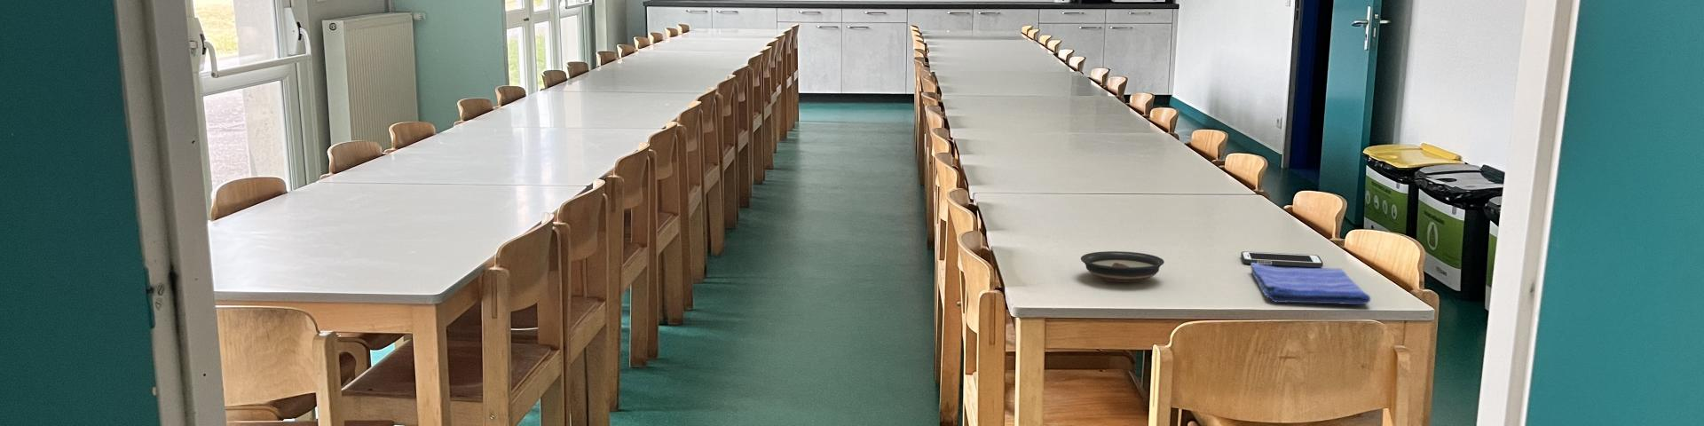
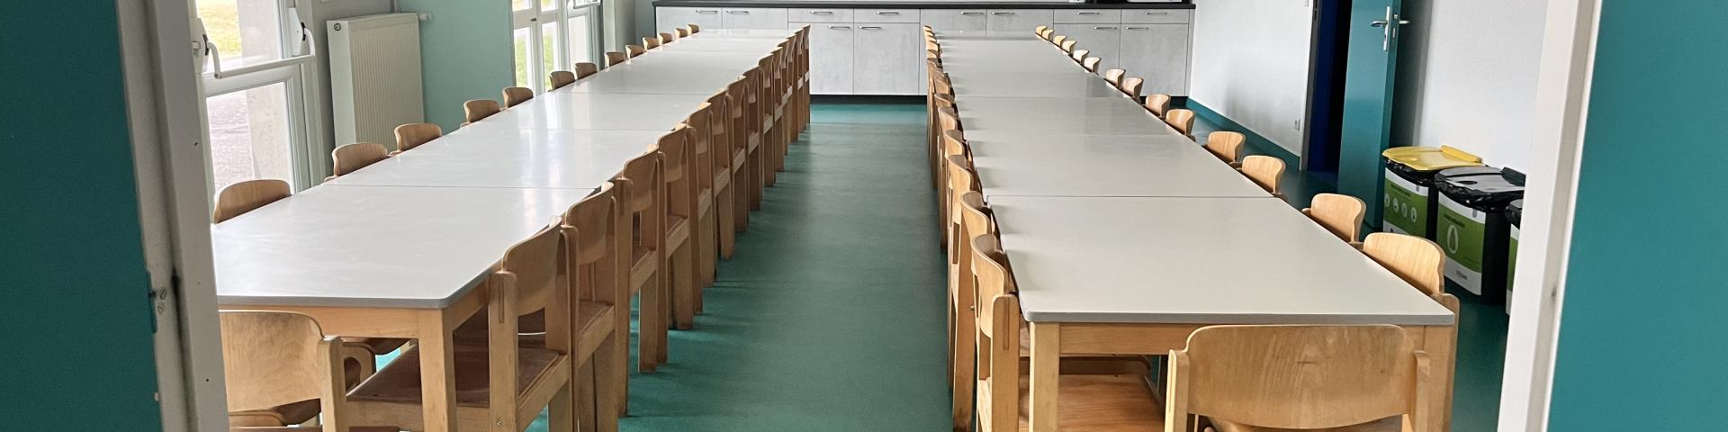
- saucer [1080,250,1165,284]
- cell phone [1240,250,1324,268]
- dish towel [1250,263,1371,305]
